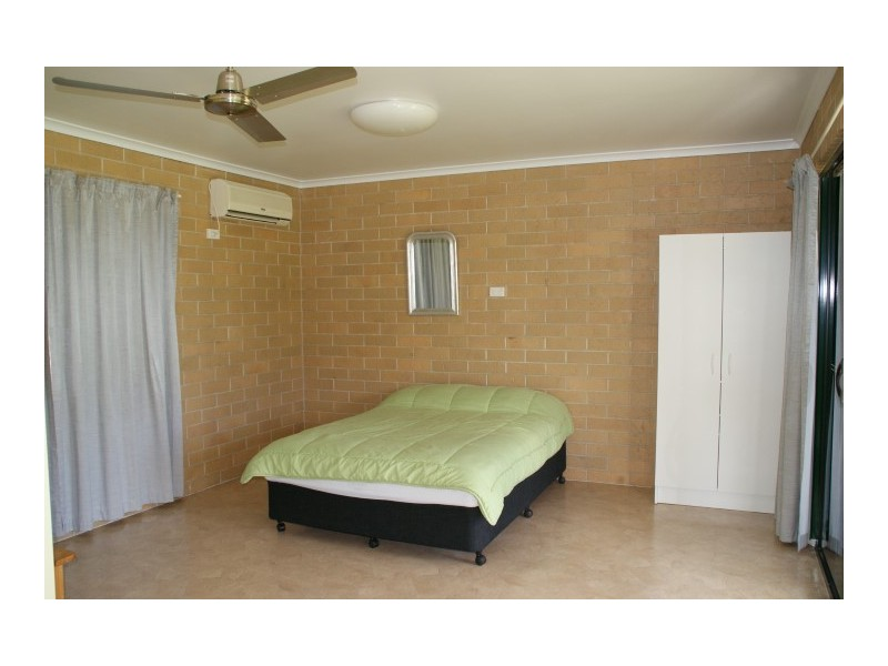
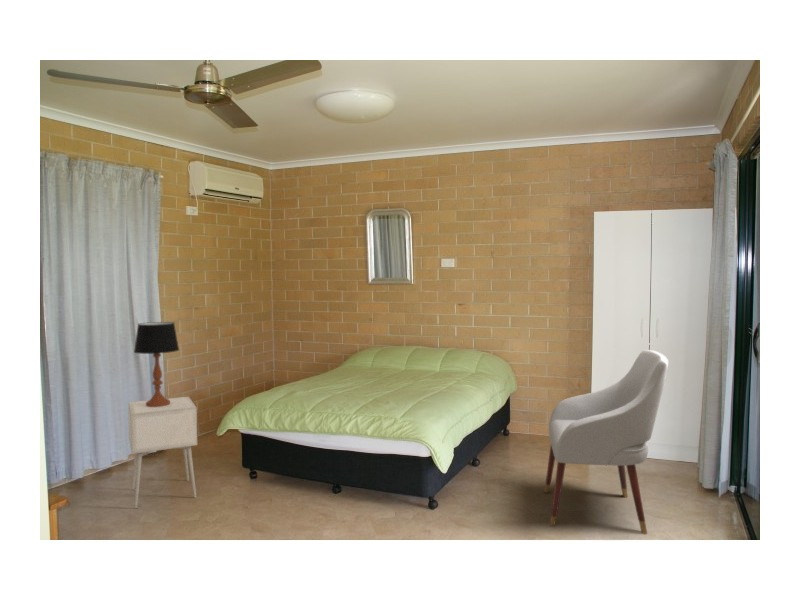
+ nightstand [127,396,198,509]
+ table lamp [133,321,180,407]
+ chair [543,349,669,535]
